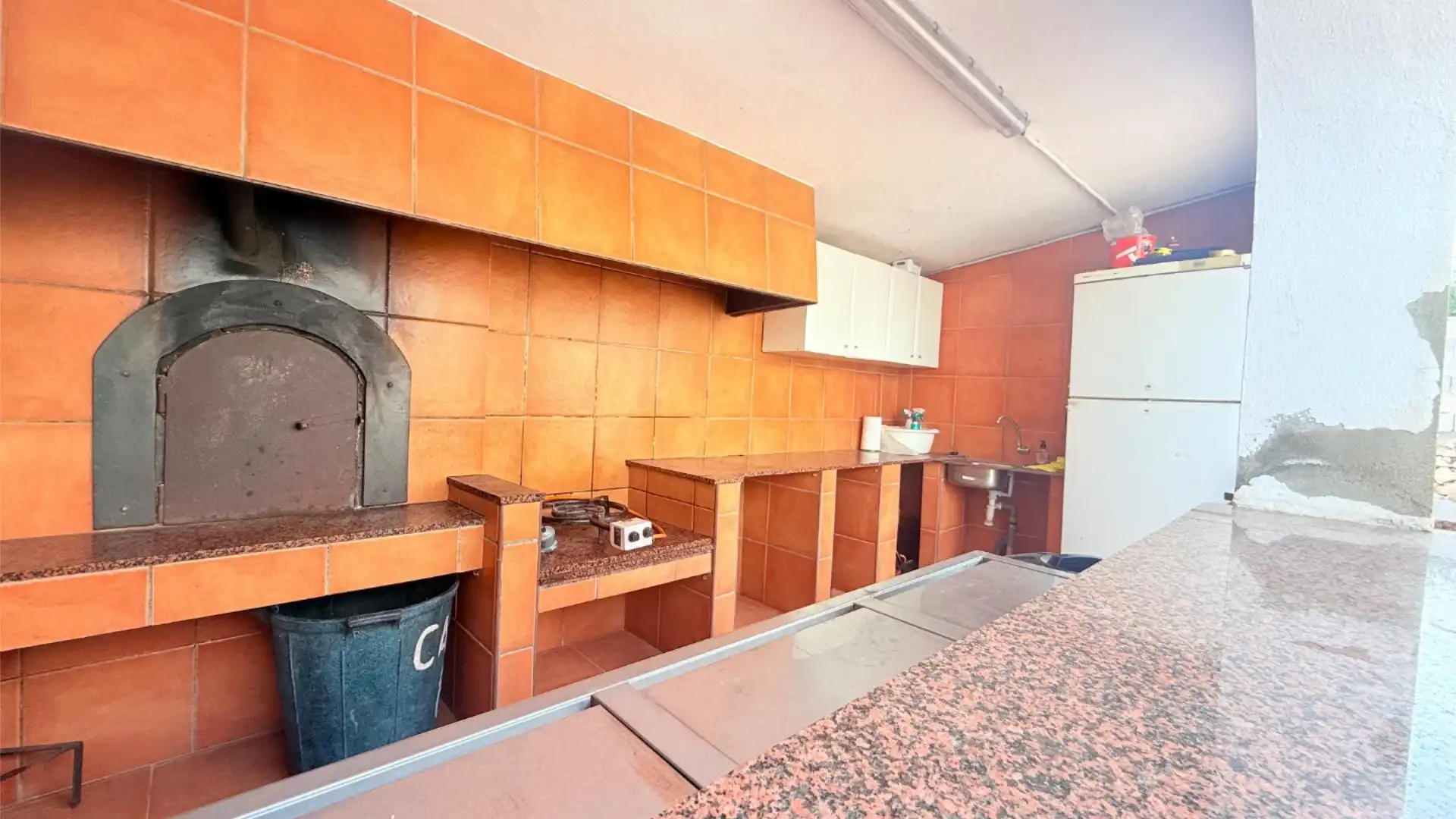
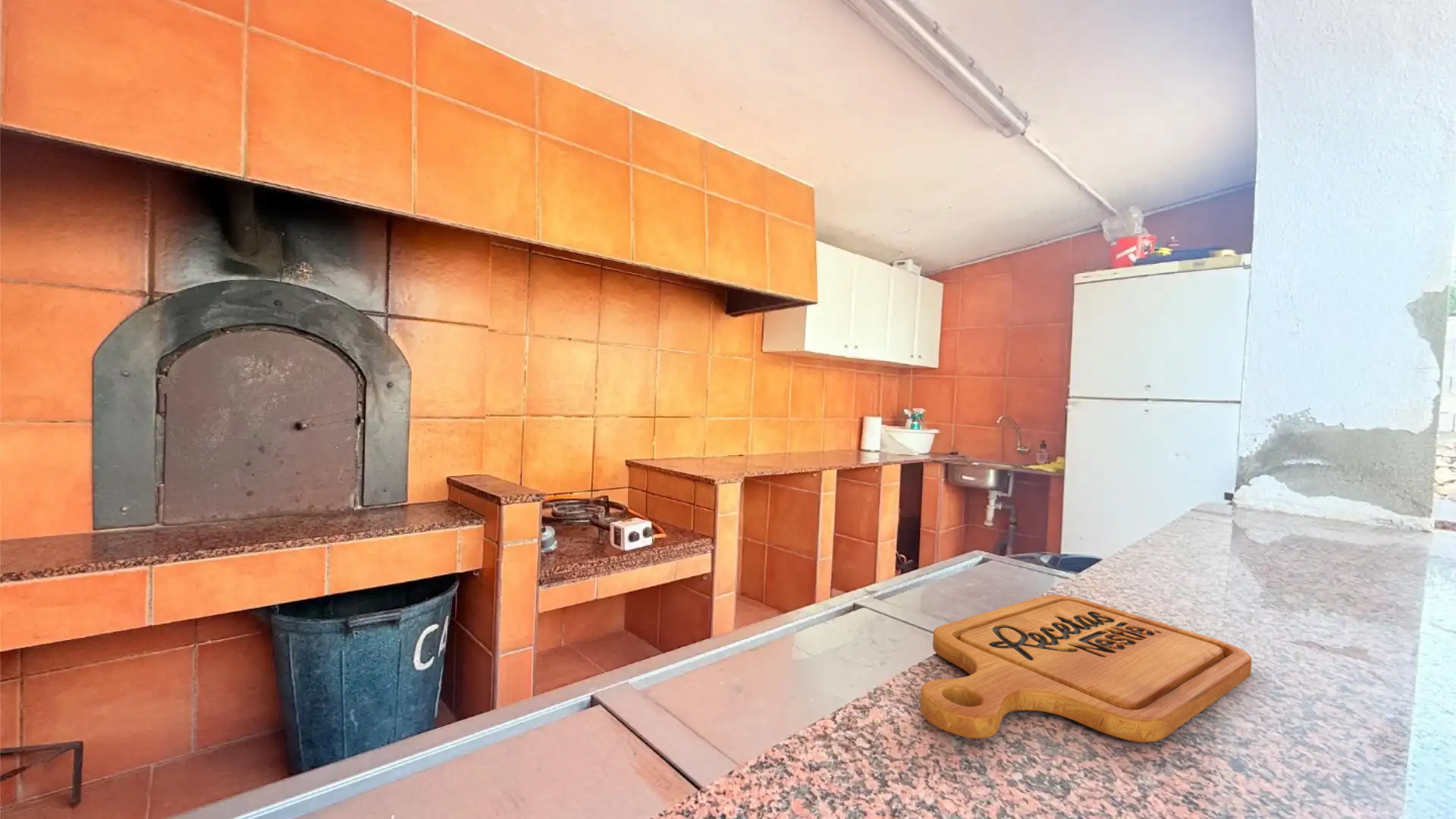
+ cutting board [919,594,1252,743]
